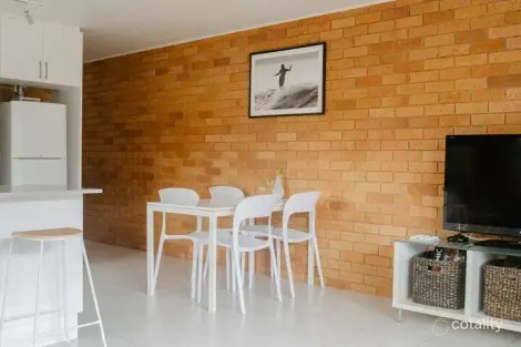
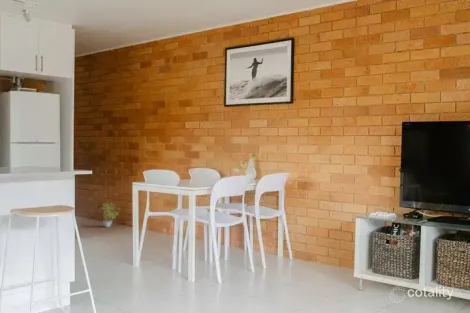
+ potted plant [100,202,120,228]
